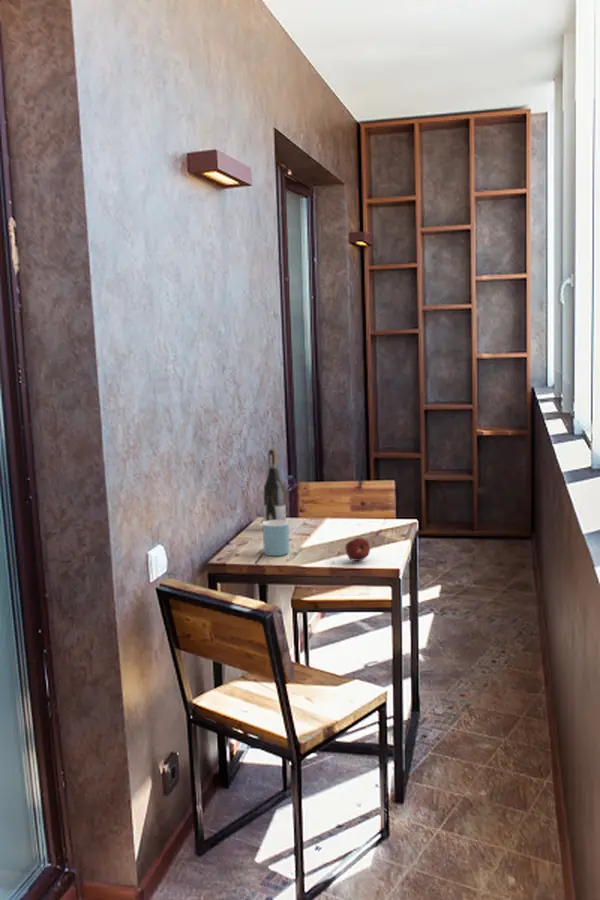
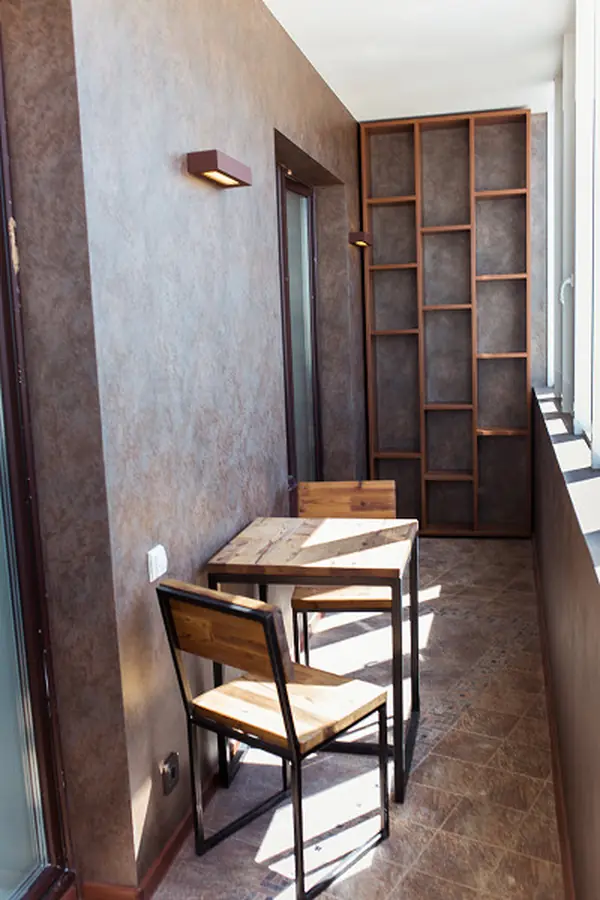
- wine bottle [263,448,287,522]
- apple [344,537,371,562]
- mug [262,520,290,557]
